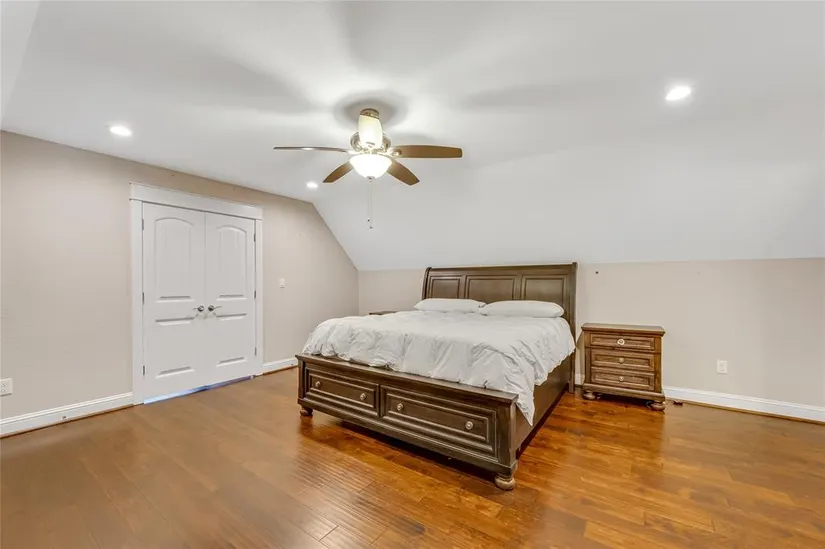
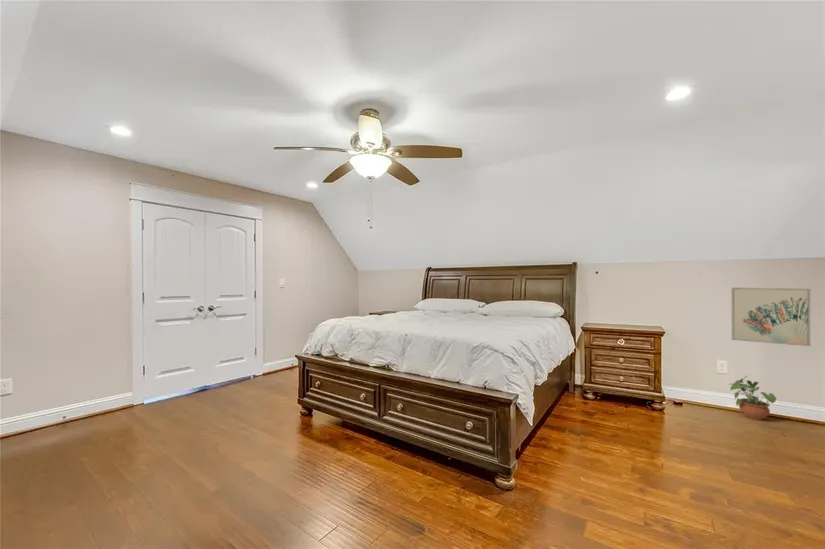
+ potted plant [728,375,777,421]
+ wall art [730,287,812,347]
